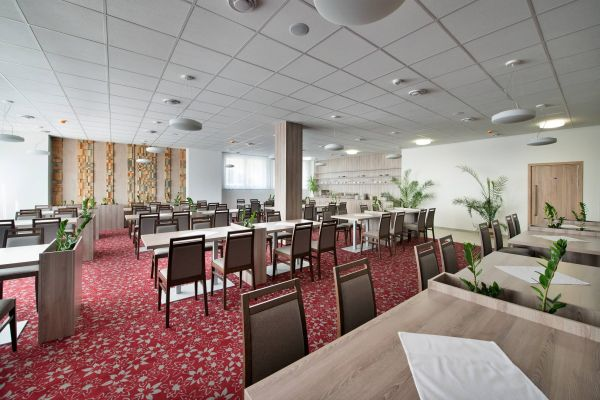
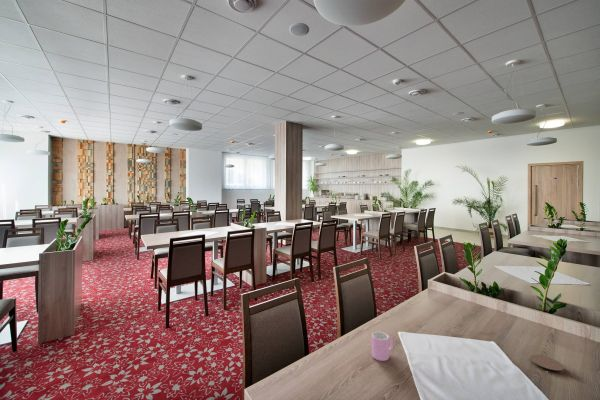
+ cup [371,331,394,362]
+ coaster [529,354,565,375]
